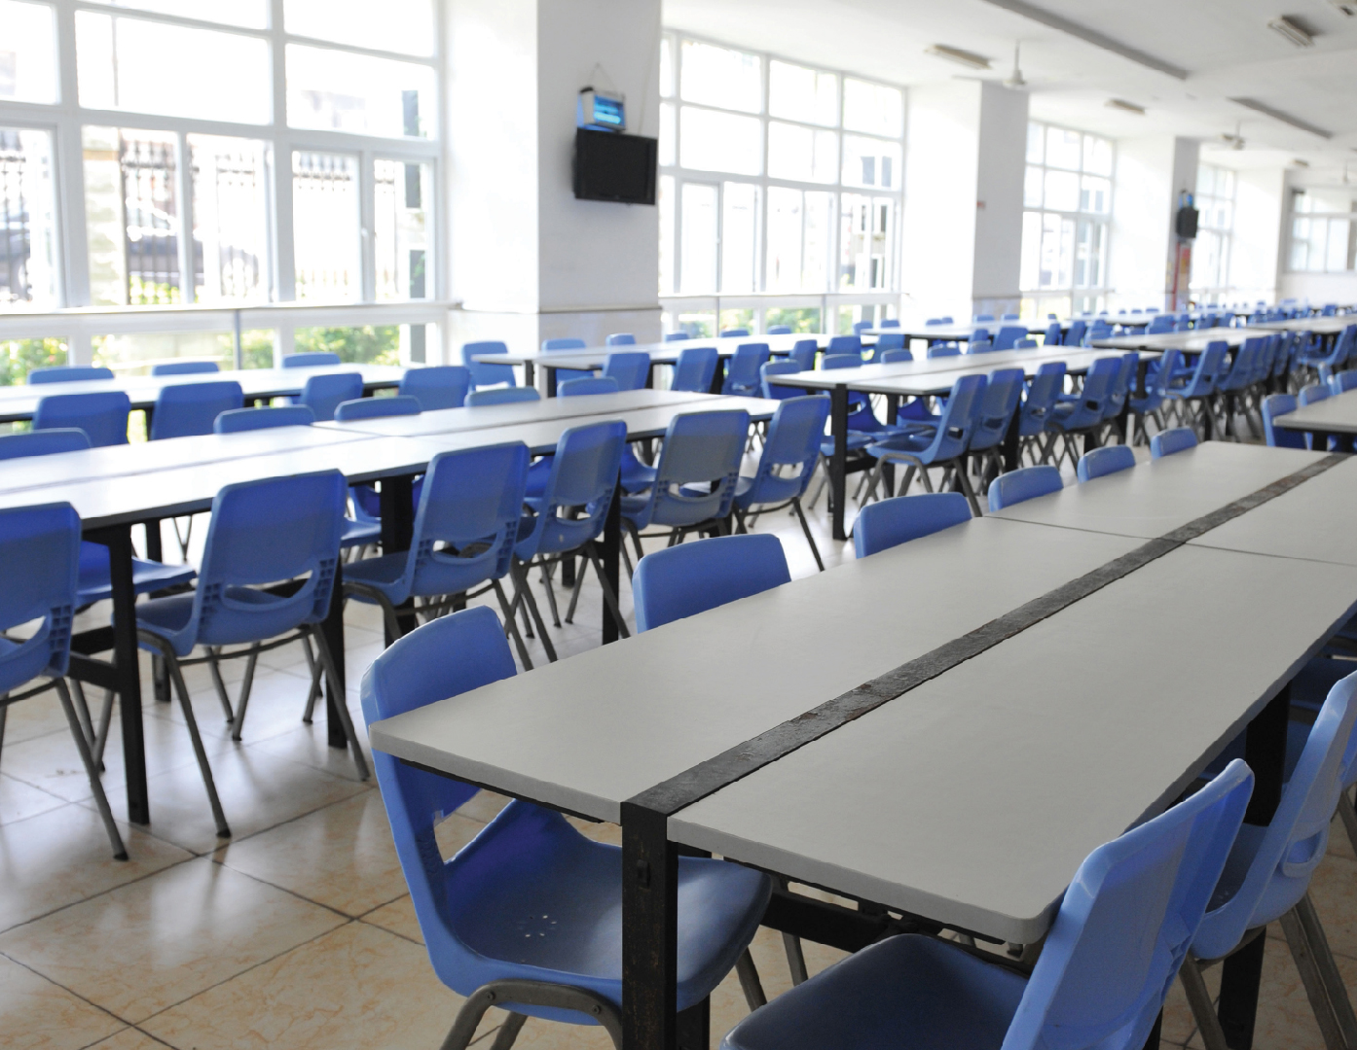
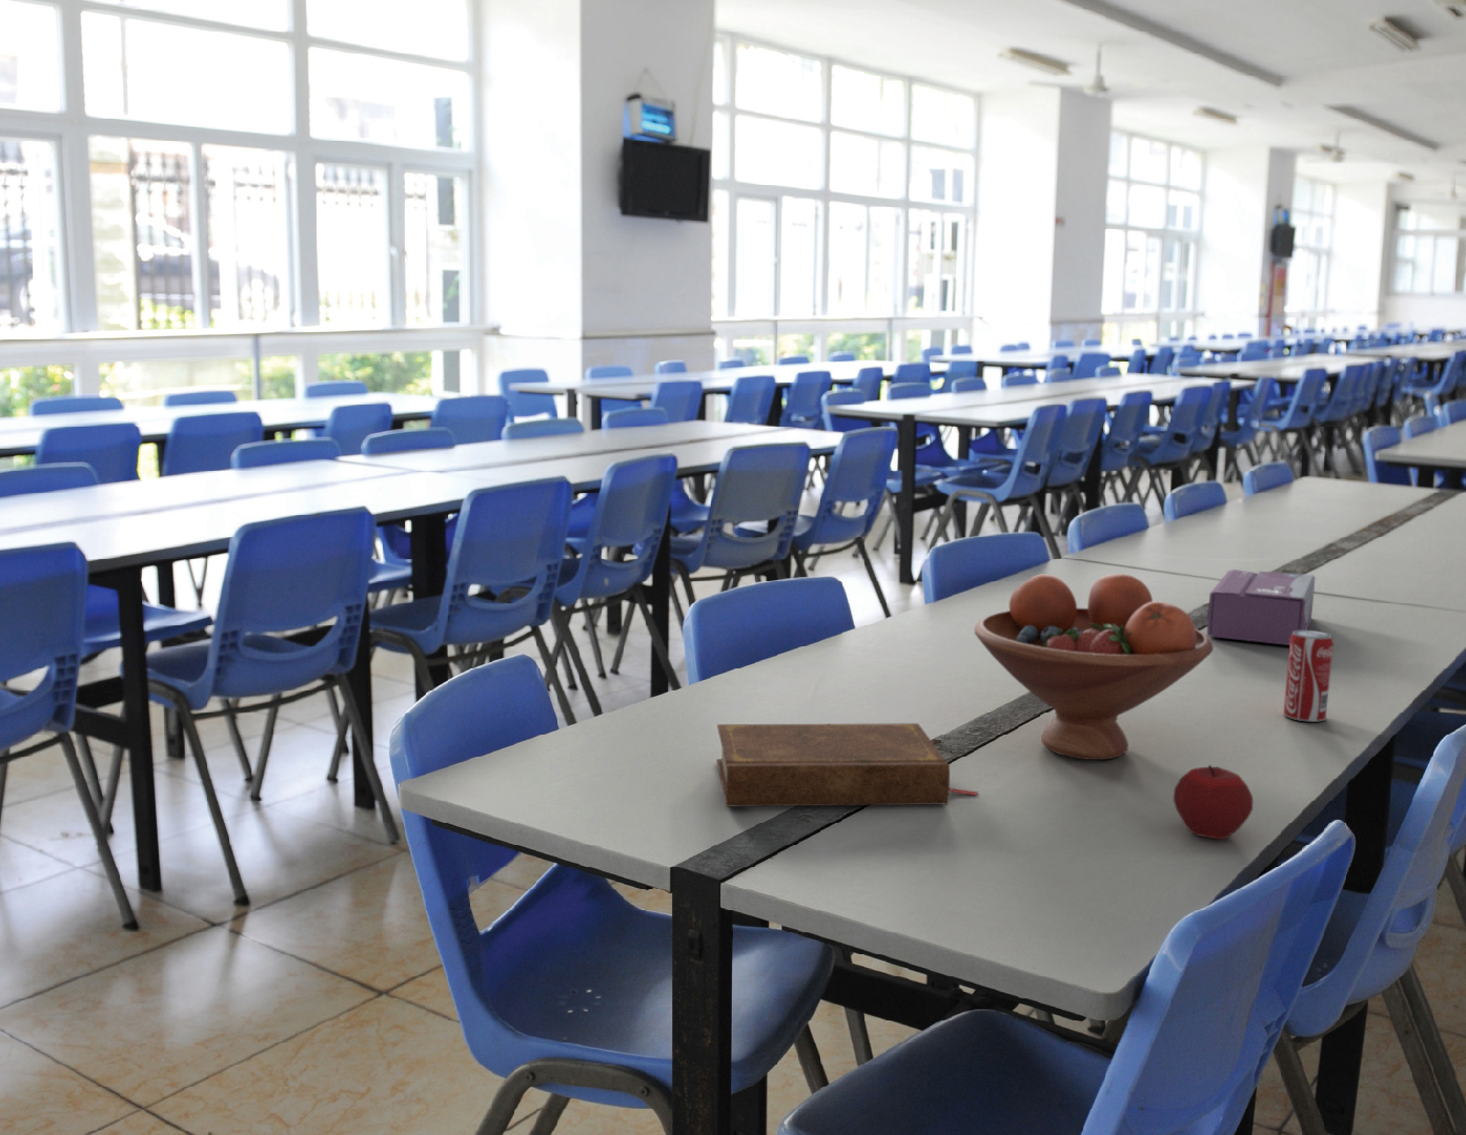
+ book [715,722,981,807]
+ fruit bowl [973,572,1215,761]
+ apple [1172,764,1253,841]
+ beverage can [1282,629,1335,722]
+ tissue box [1207,569,1317,646]
